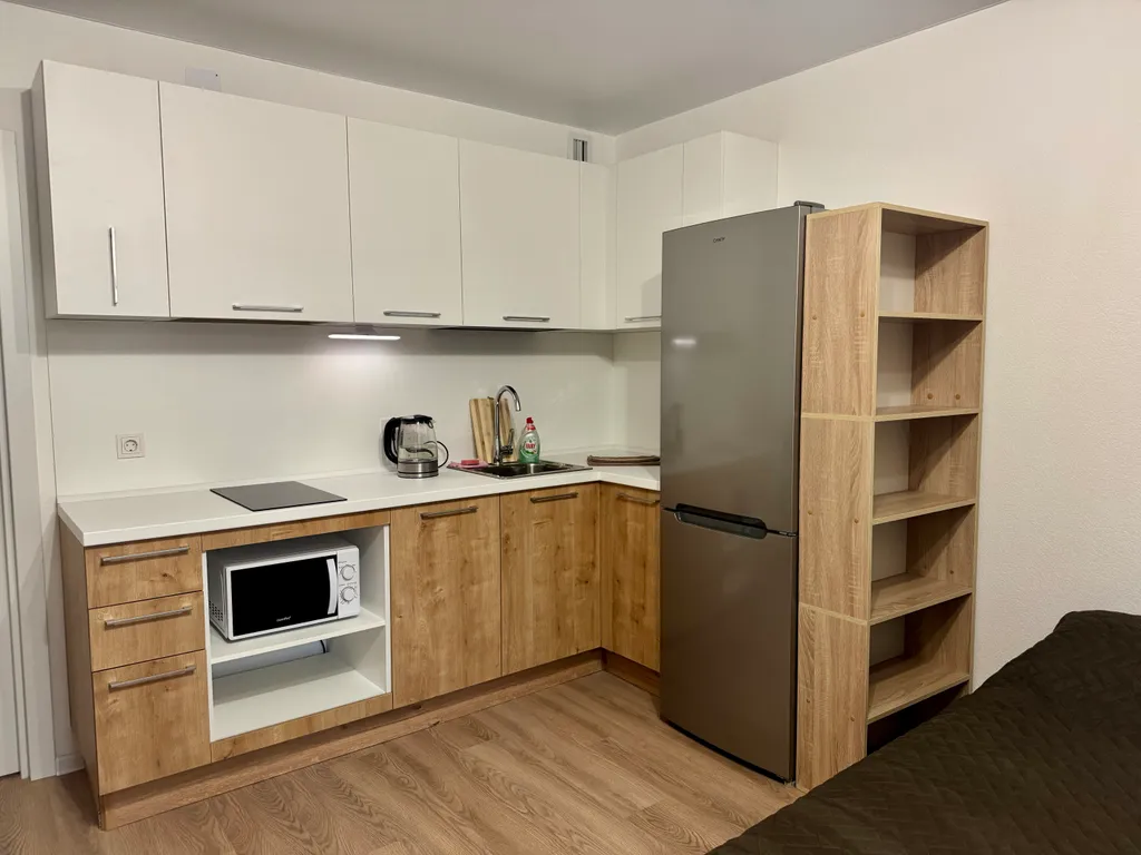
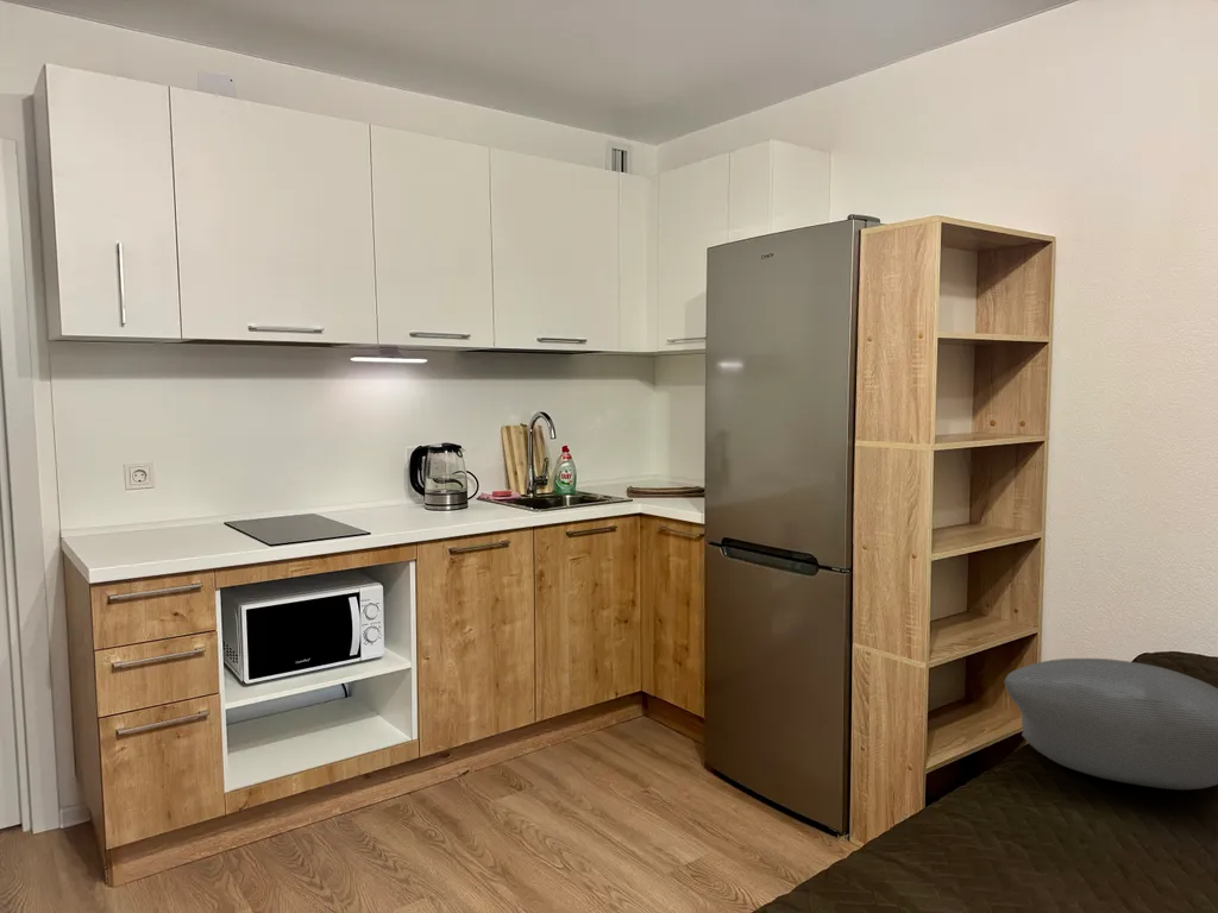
+ pillow [1003,657,1218,791]
